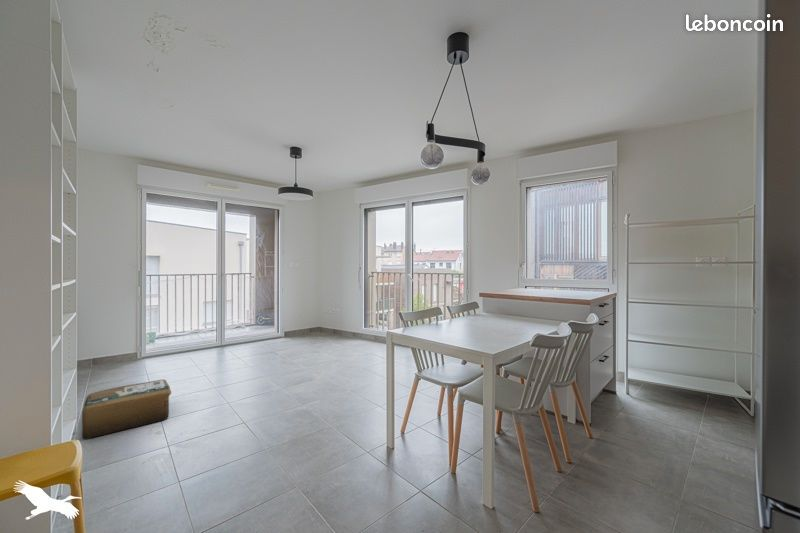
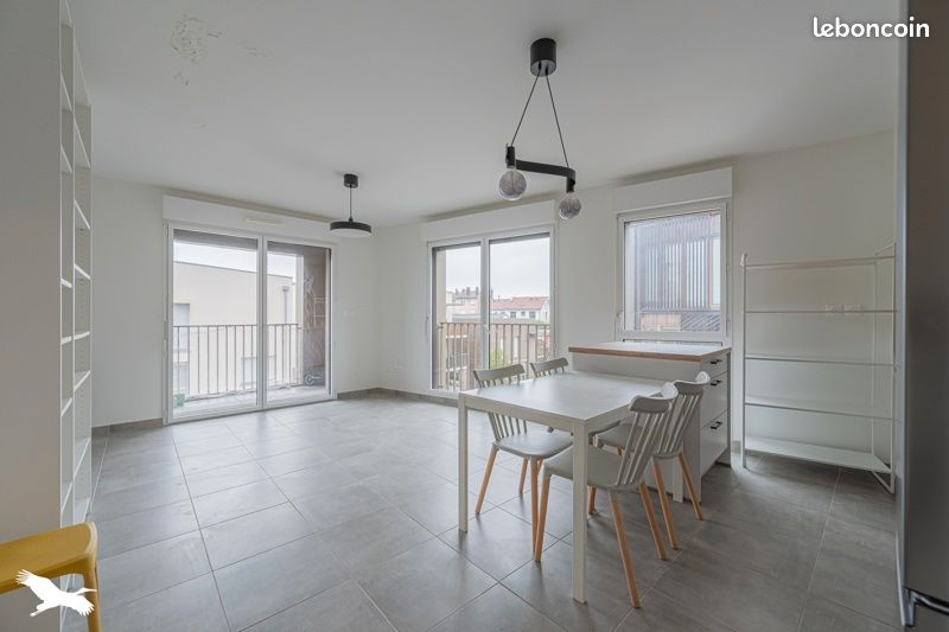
- cardboard box [81,378,172,440]
